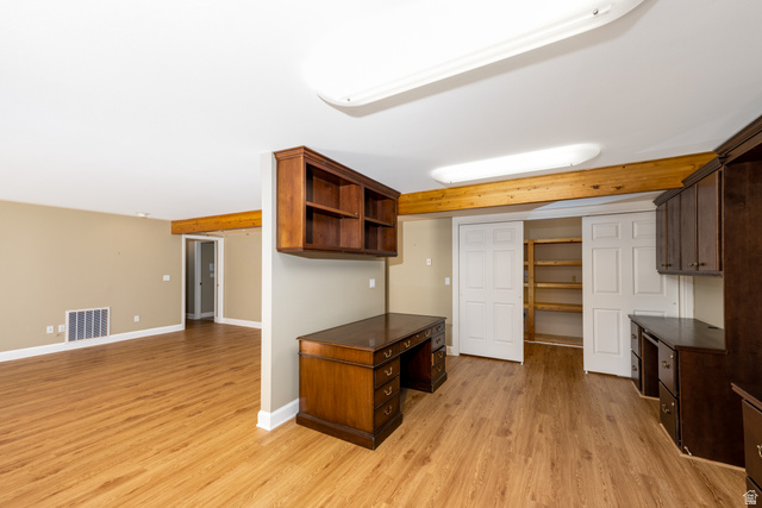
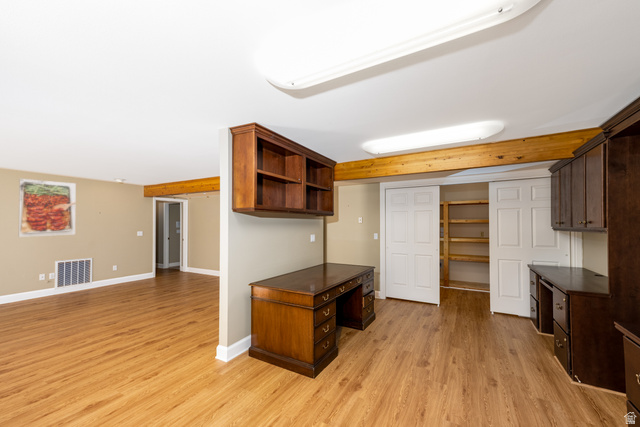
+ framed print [18,178,77,238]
